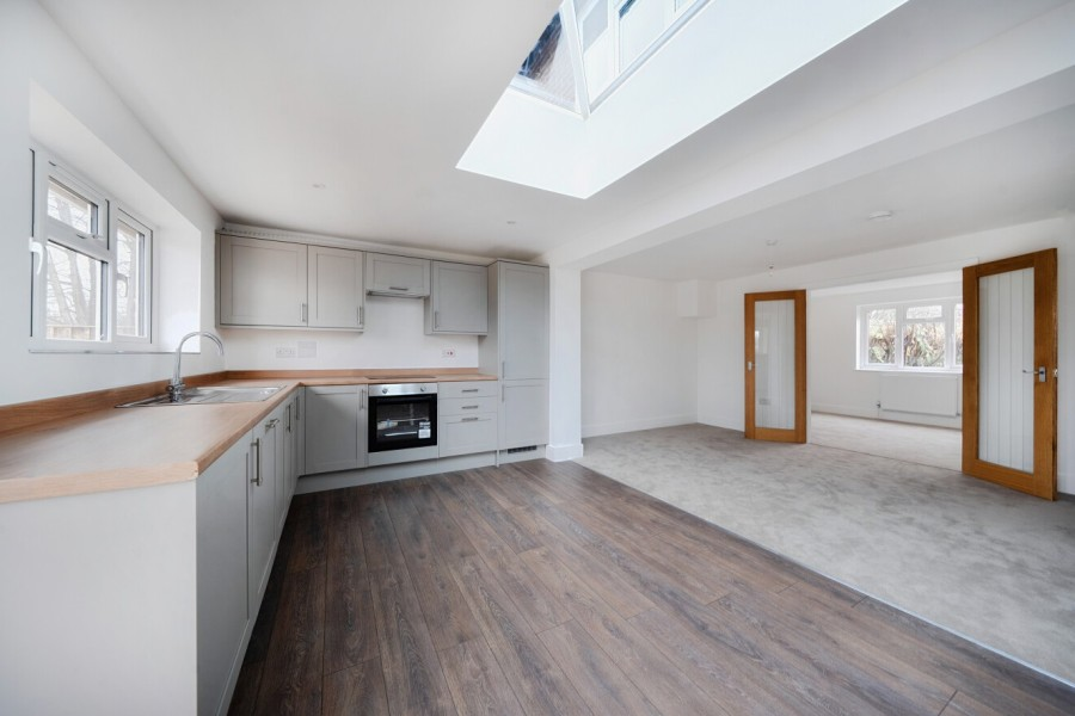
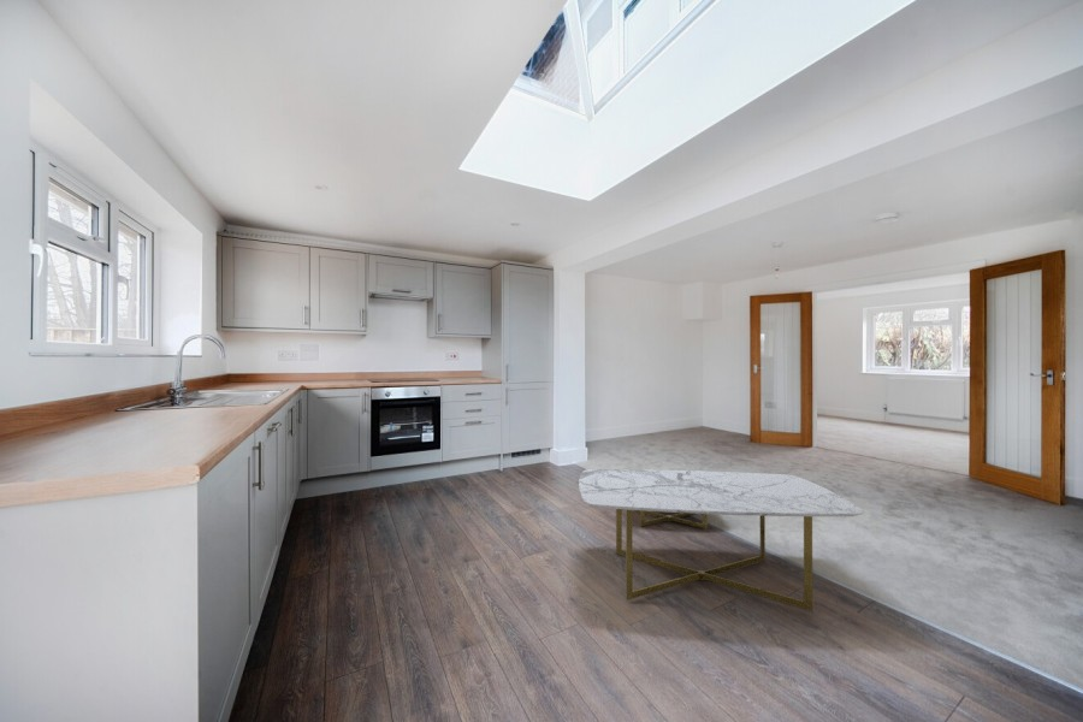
+ coffee table [578,468,864,612]
